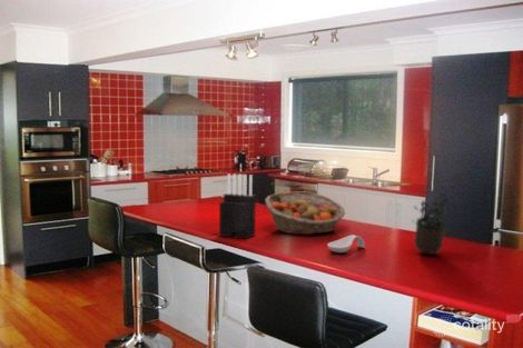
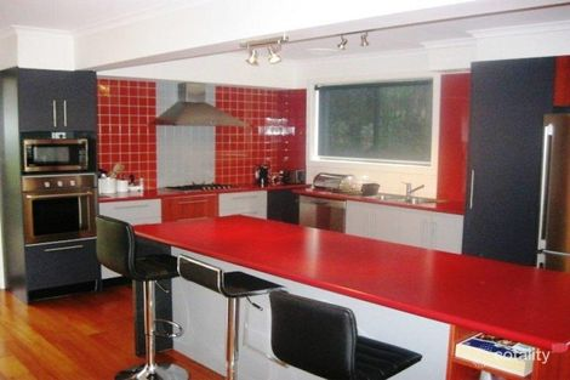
- fruit basket [264,190,346,236]
- spoon rest [326,233,366,253]
- potted plant [411,182,456,256]
- knife block [218,172,257,240]
